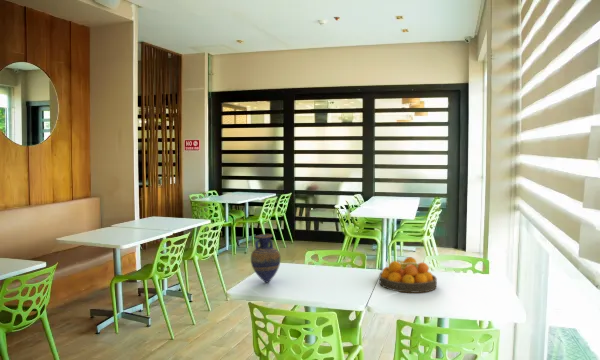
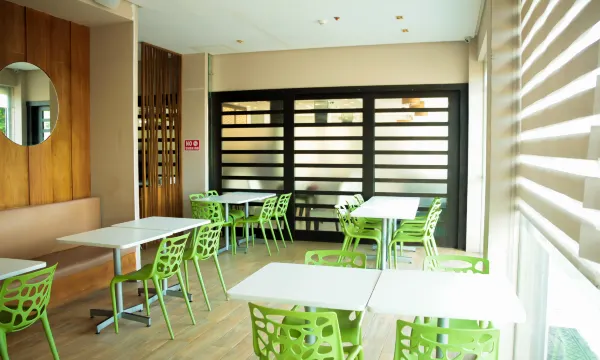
- fruit bowl [378,256,438,294]
- vase [250,233,282,284]
